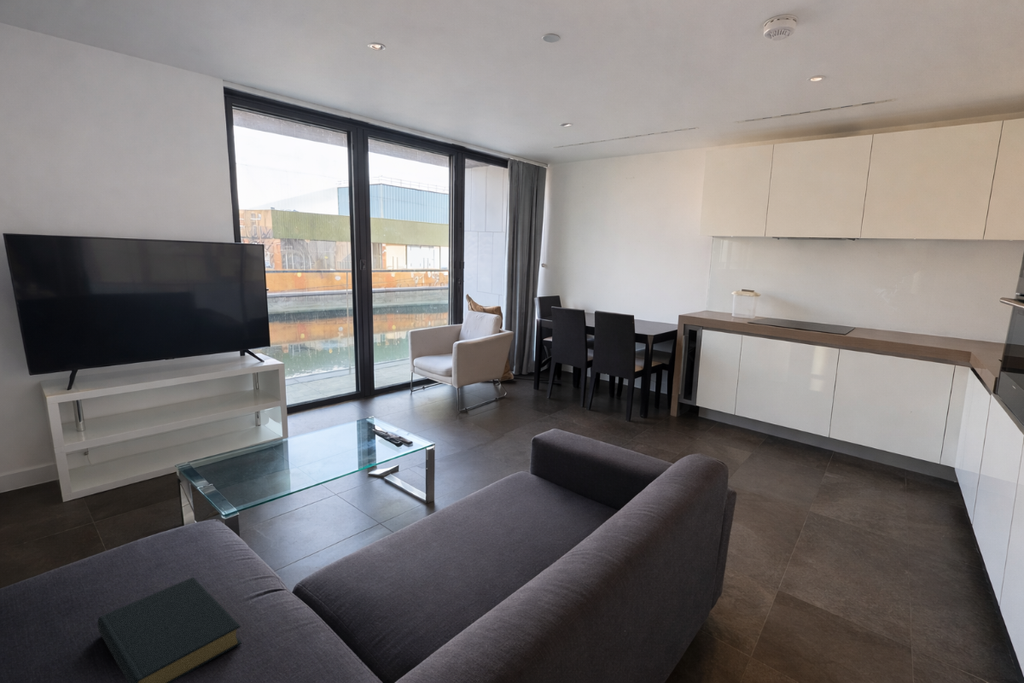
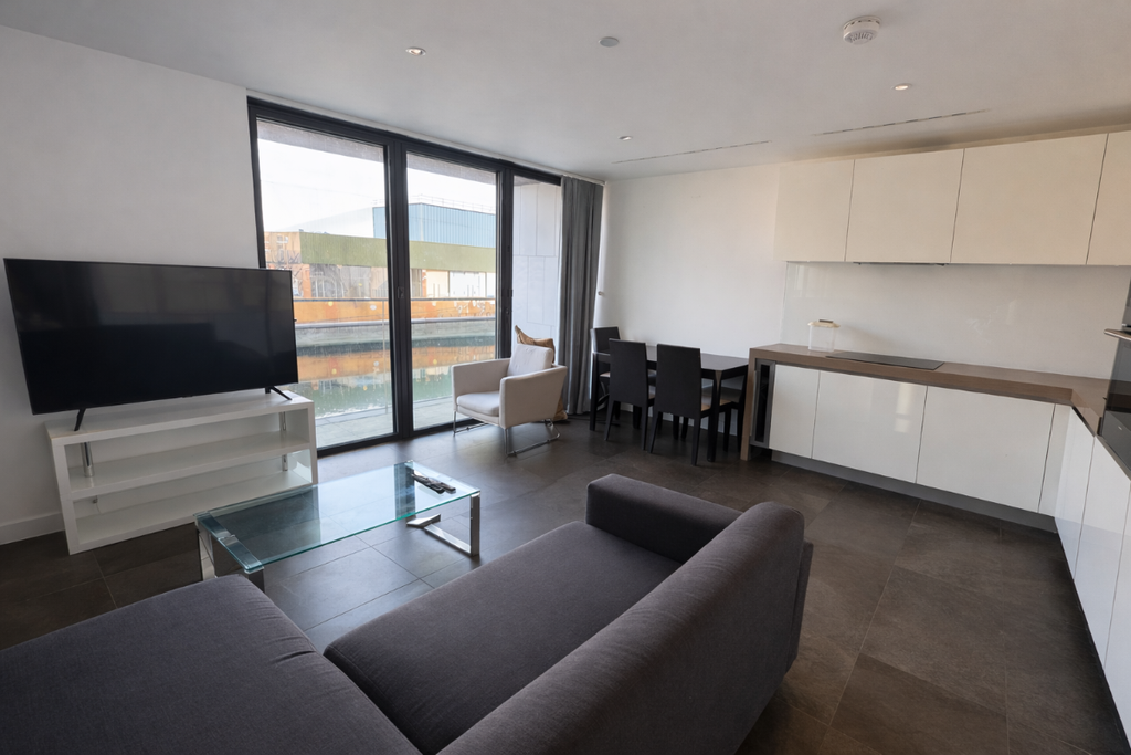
- hardback book [96,576,243,683]
